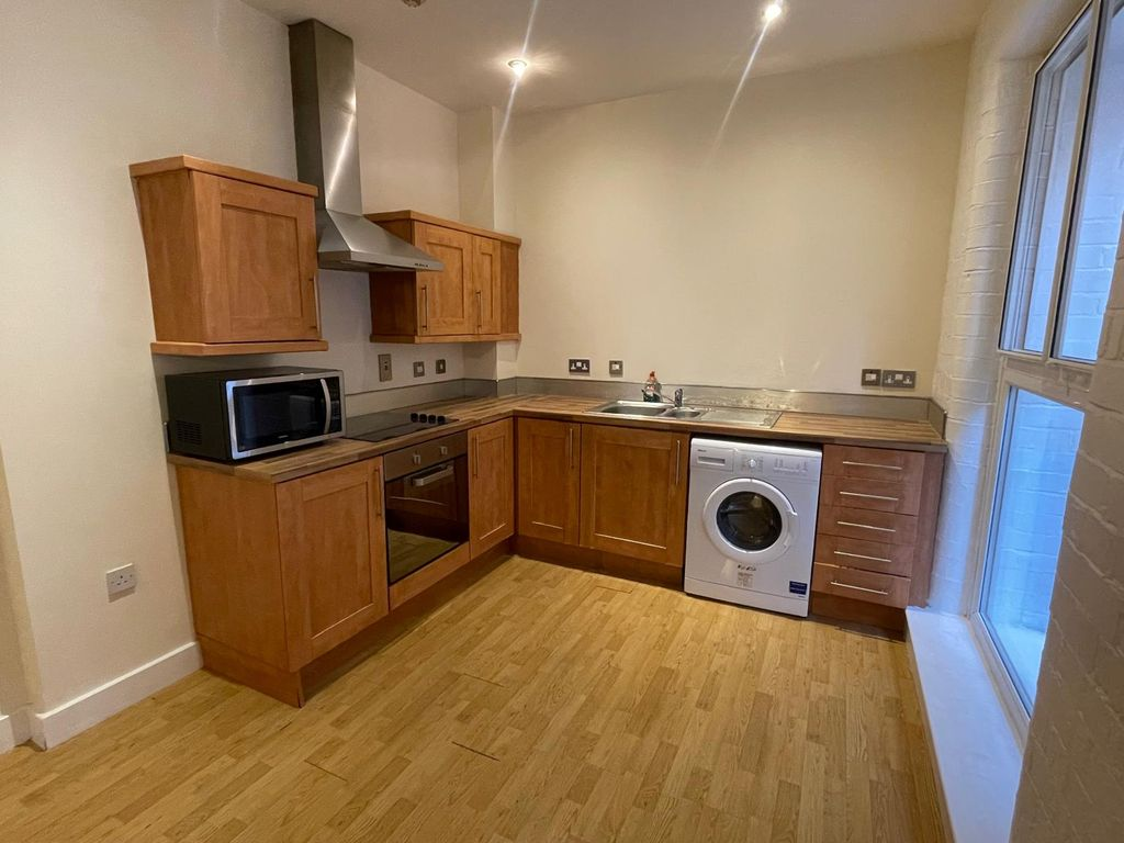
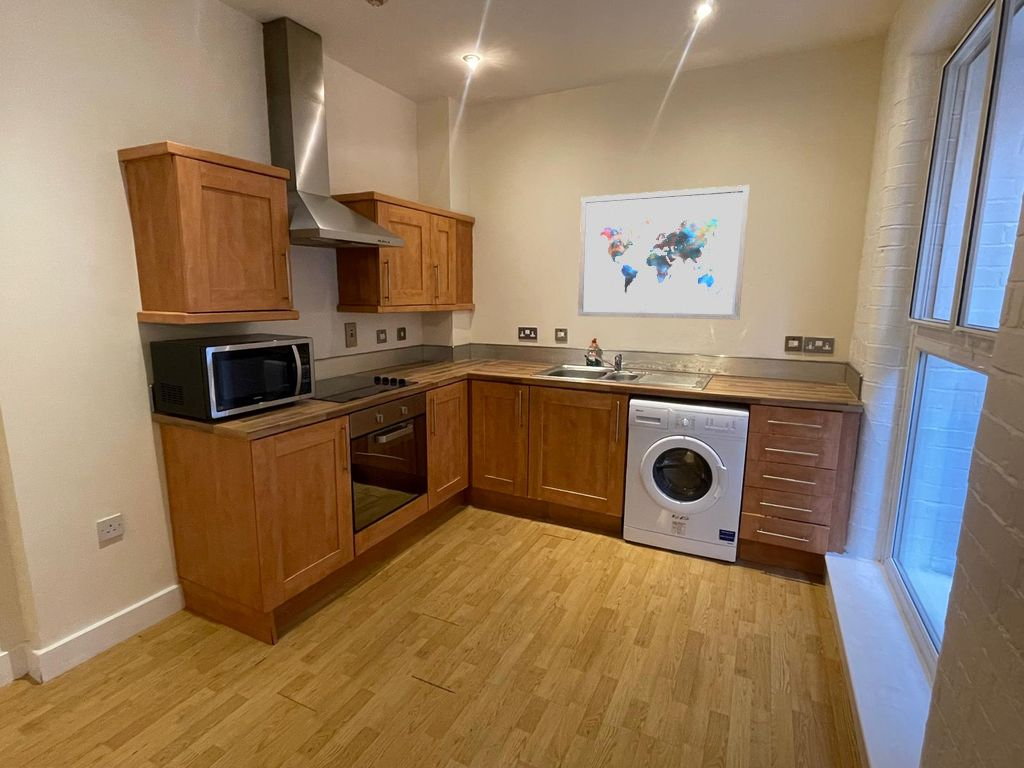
+ wall art [577,184,751,321]
